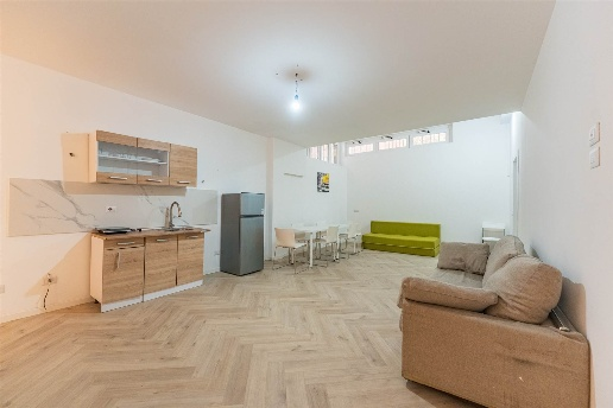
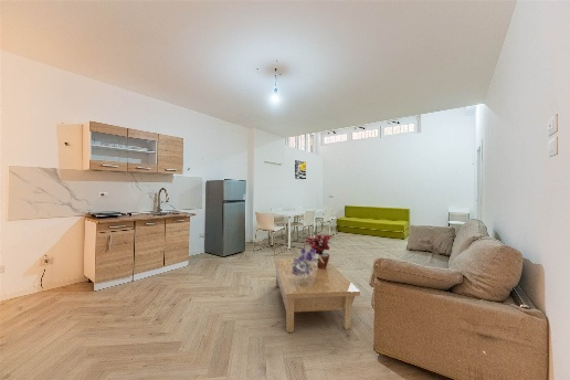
+ bouquet [291,247,324,278]
+ coffee table [273,257,361,334]
+ potted plant [305,234,332,268]
